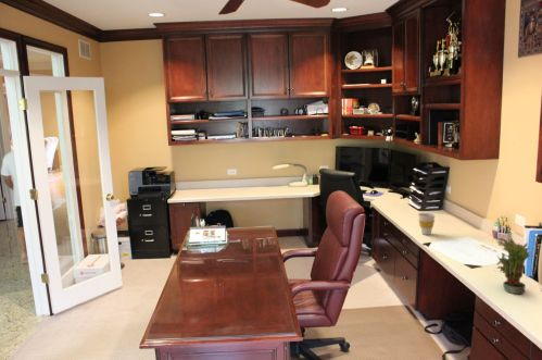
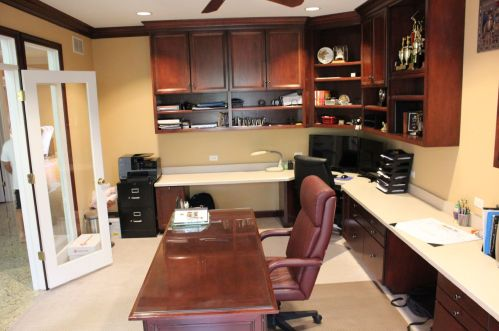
- potted plant [495,236,531,295]
- cup [417,212,437,236]
